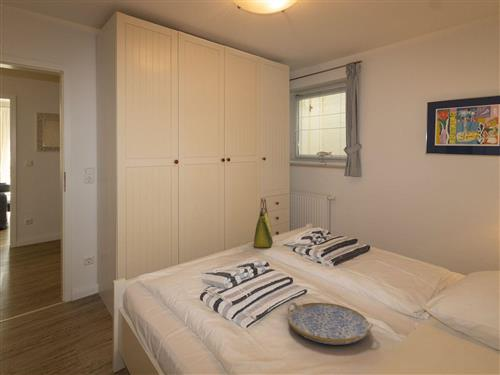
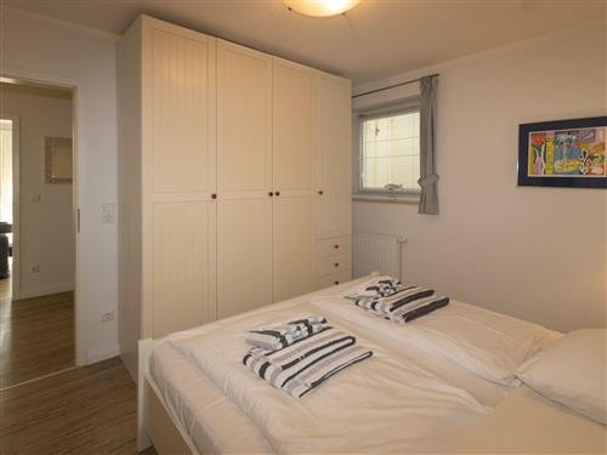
- tote bag [252,197,274,248]
- serving tray [287,301,374,346]
